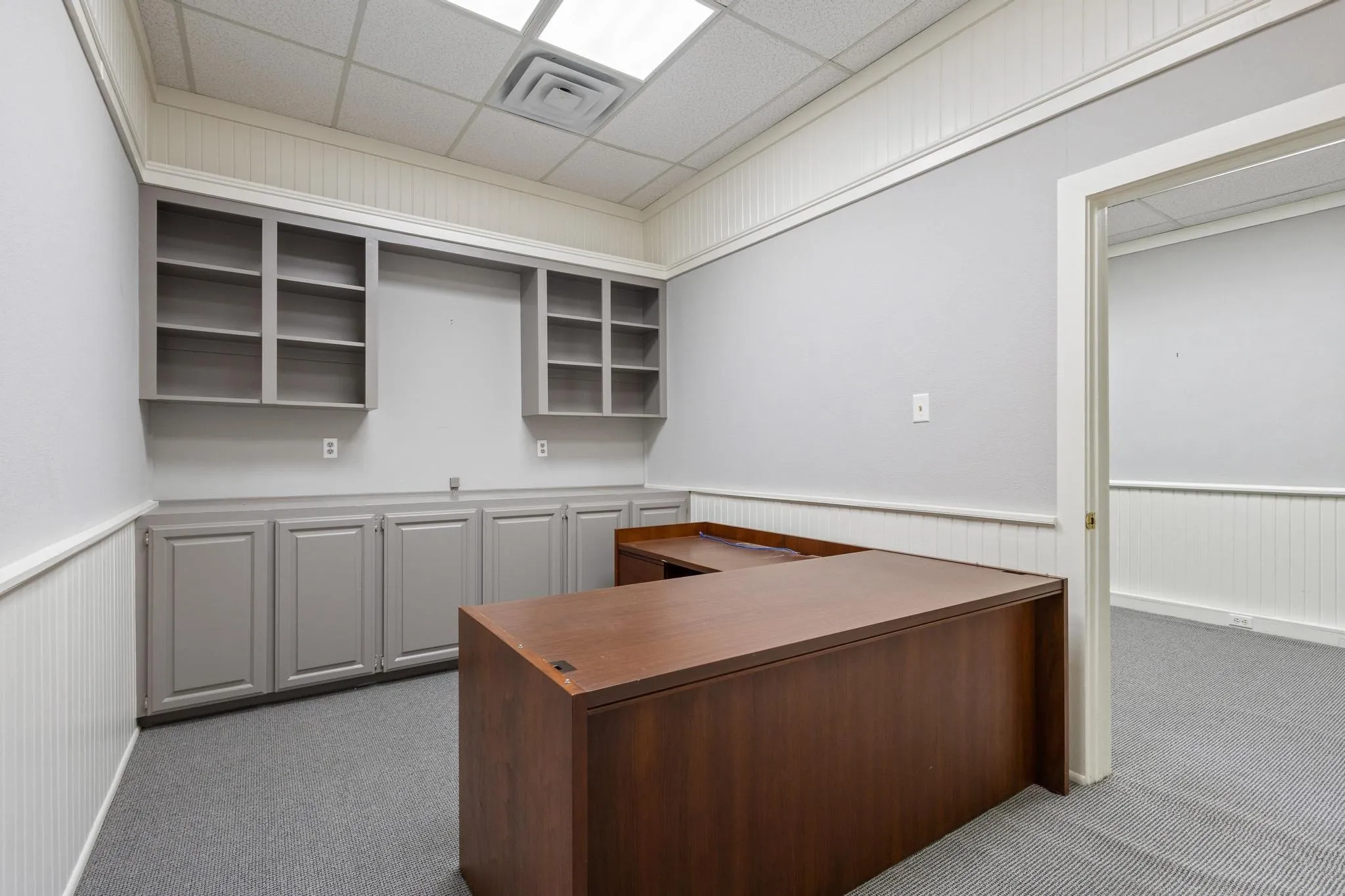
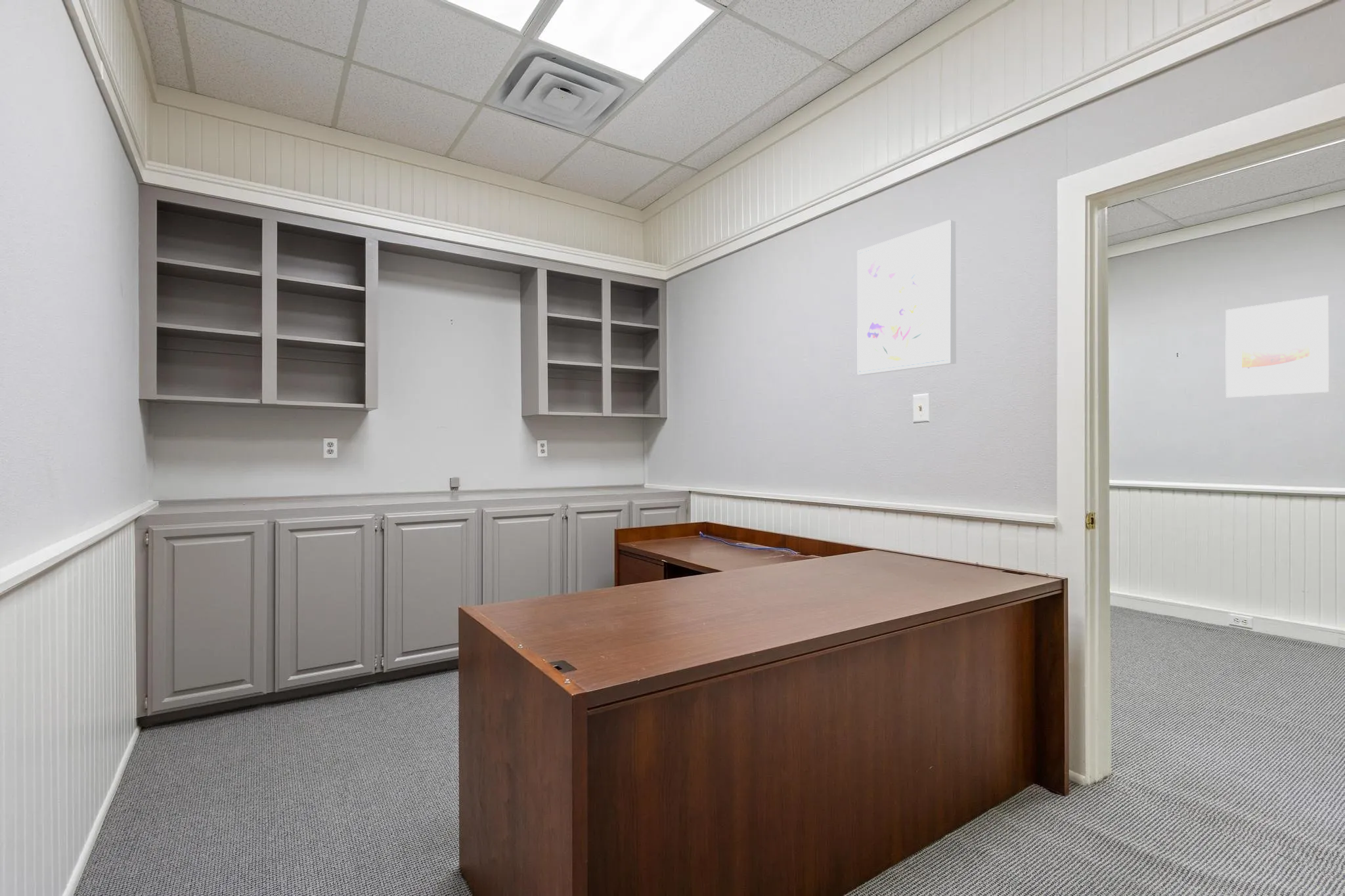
+ wall art [856,219,957,376]
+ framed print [1225,295,1330,398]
